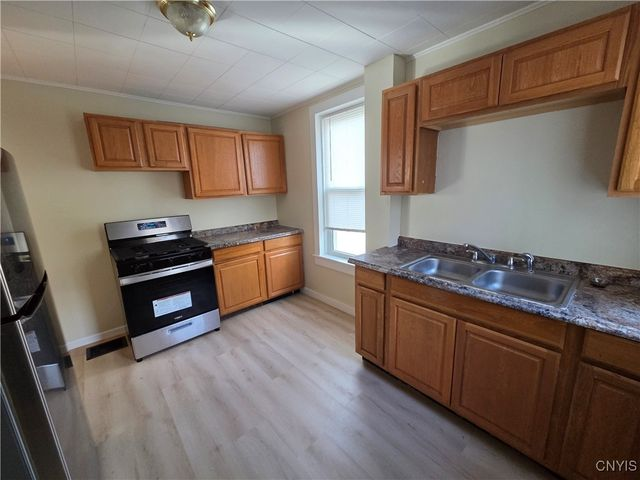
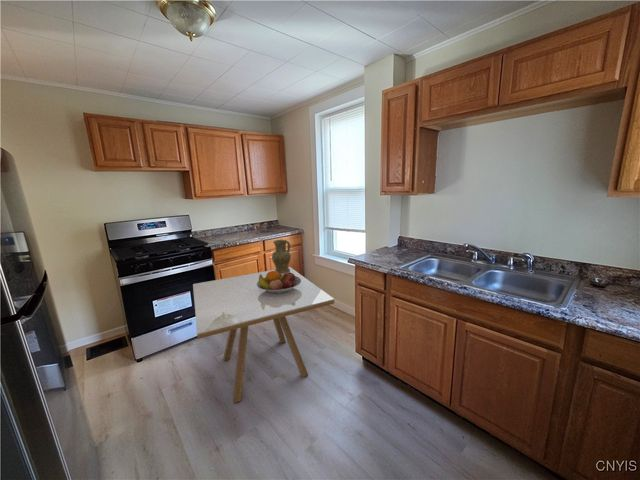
+ fruit bowl [257,270,301,293]
+ dining table [192,266,335,404]
+ vase [271,239,292,274]
